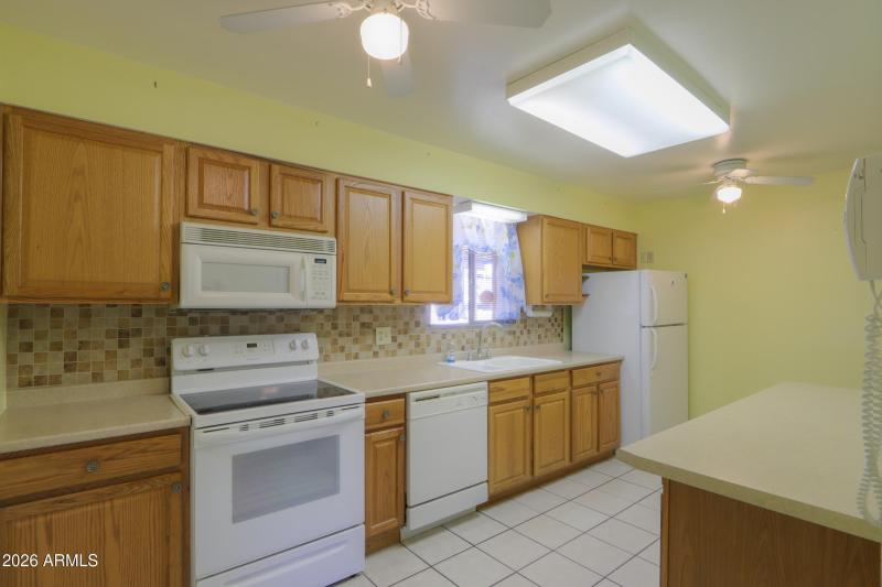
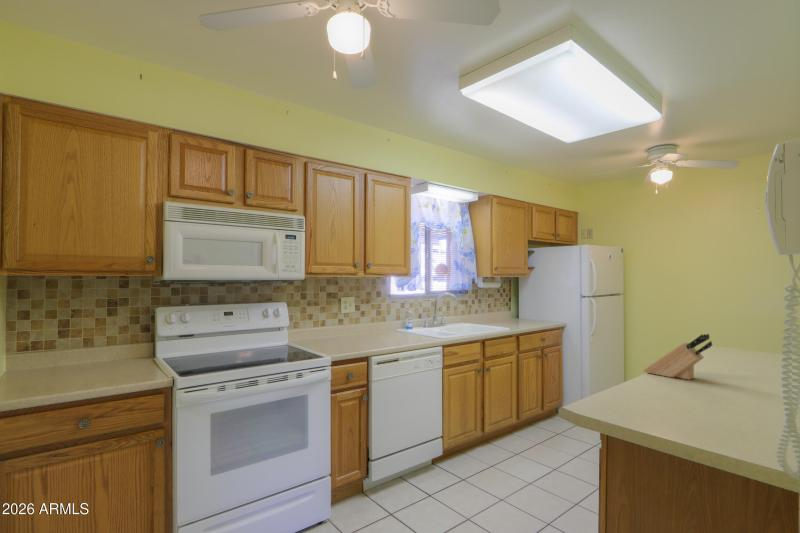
+ knife block [642,333,713,381]
